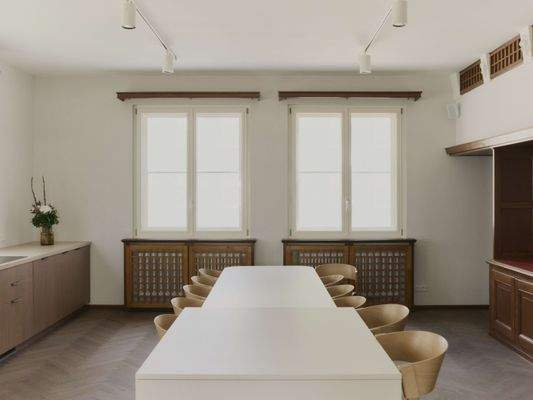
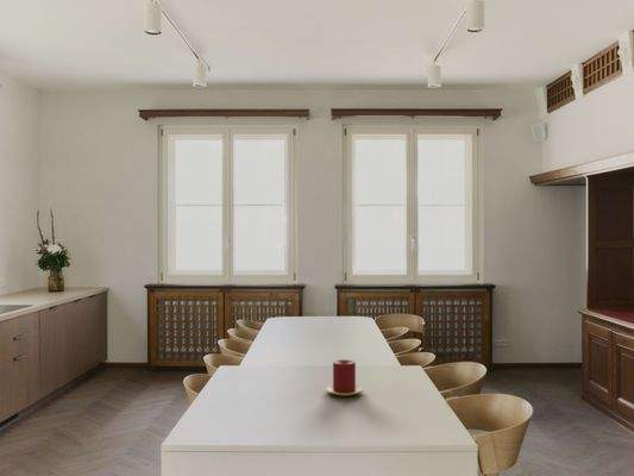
+ candle [325,358,364,397]
